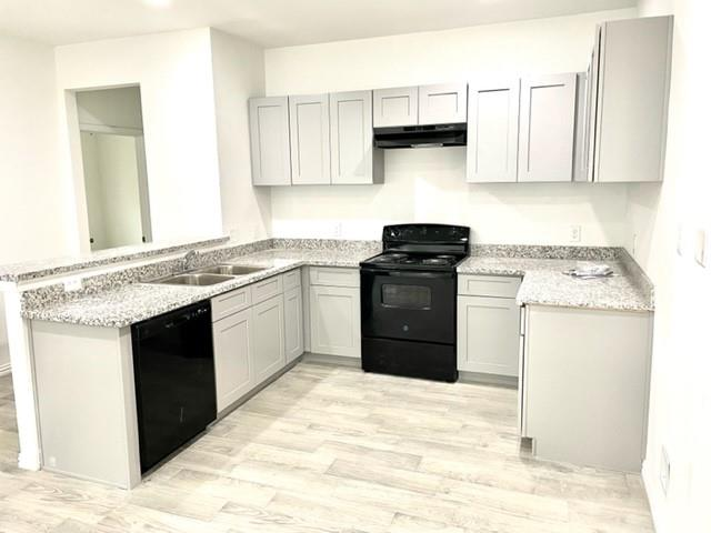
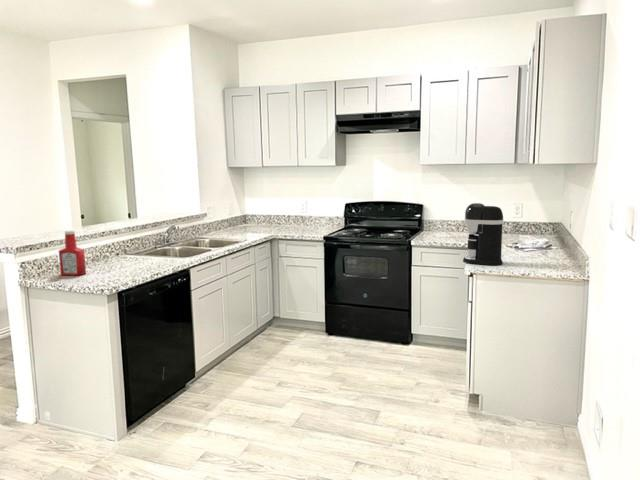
+ coffee maker [462,202,504,266]
+ soap bottle [58,229,87,276]
